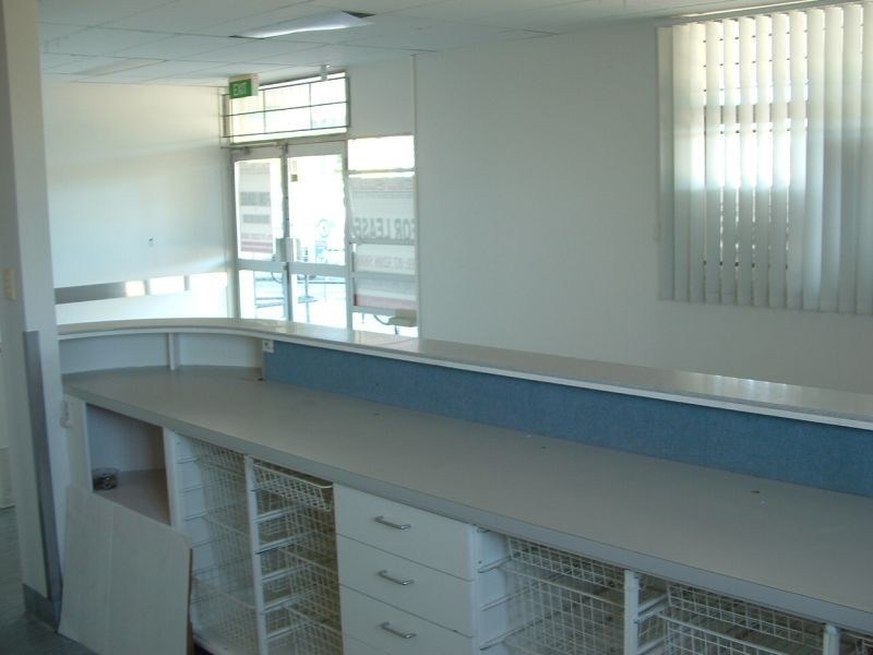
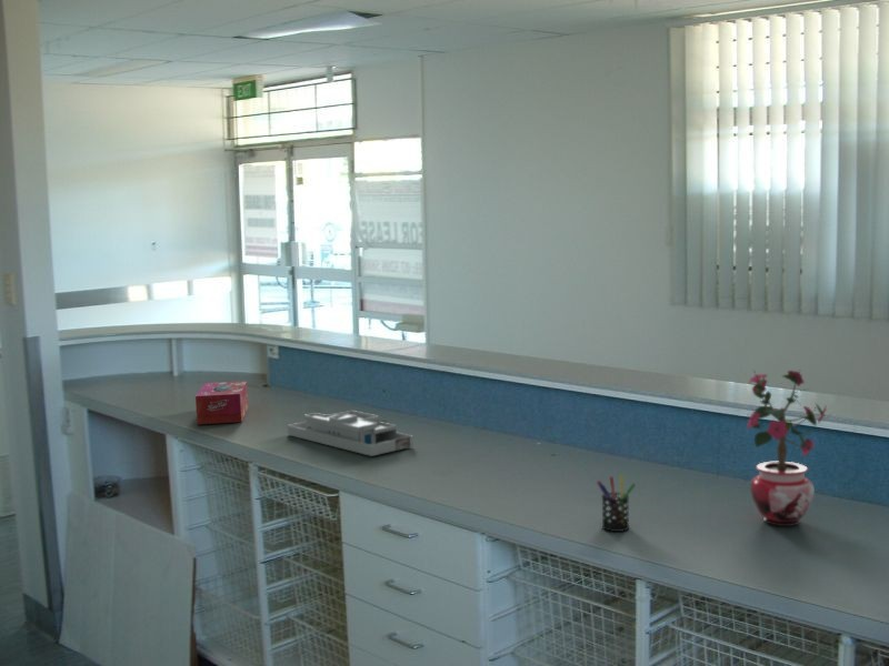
+ pen holder [596,474,637,533]
+ potted plant [746,370,832,527]
+ tissue box [194,380,249,425]
+ desk organizer [287,410,414,457]
